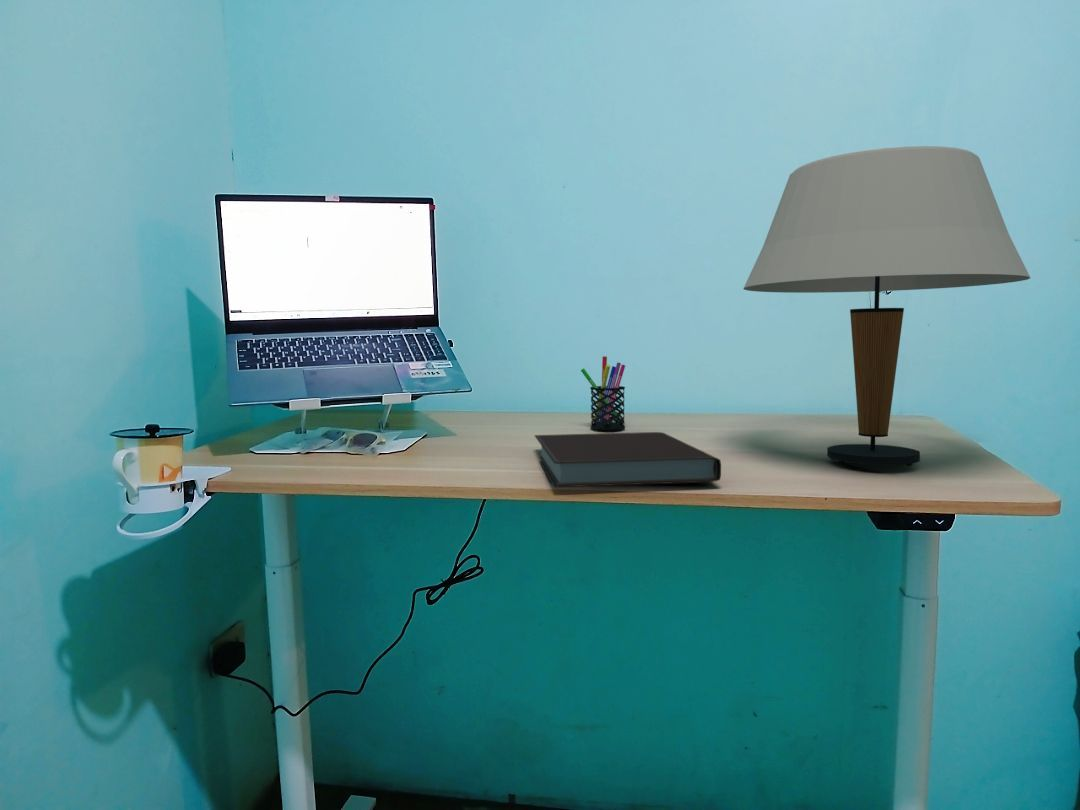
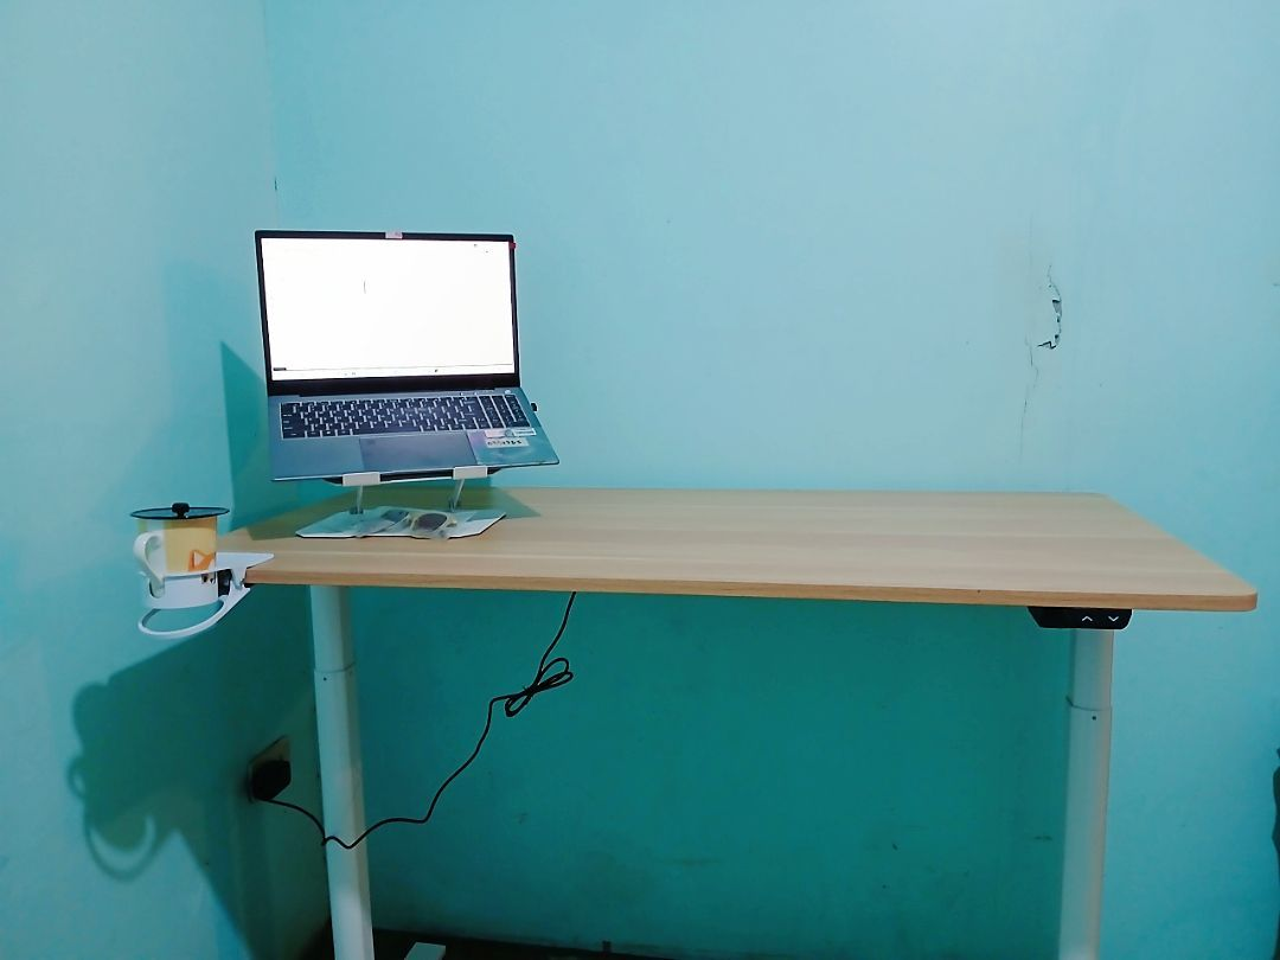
- table lamp [743,145,1031,467]
- notebook [533,431,722,489]
- pen holder [580,355,626,431]
